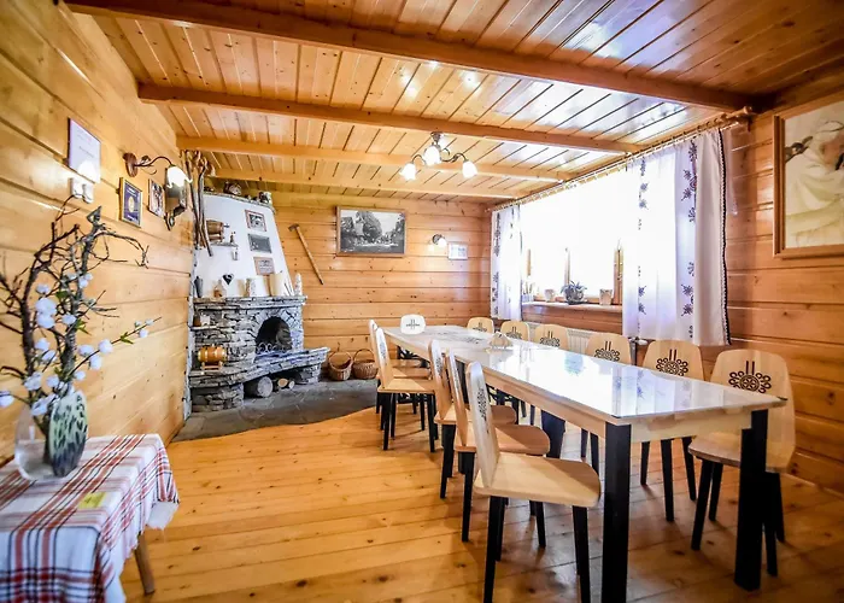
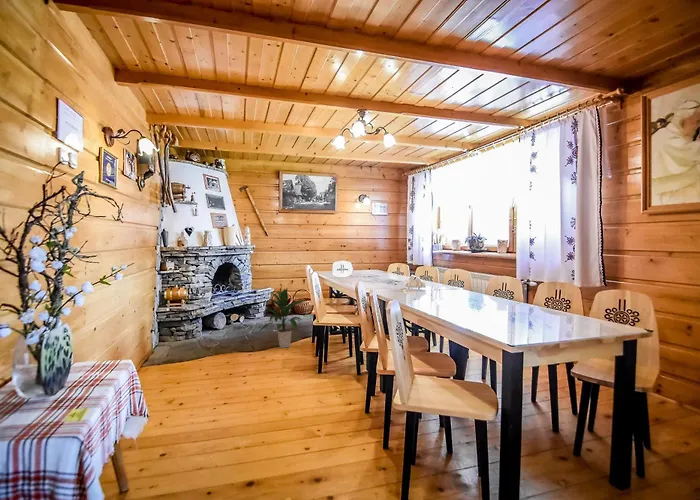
+ indoor plant [259,288,306,349]
